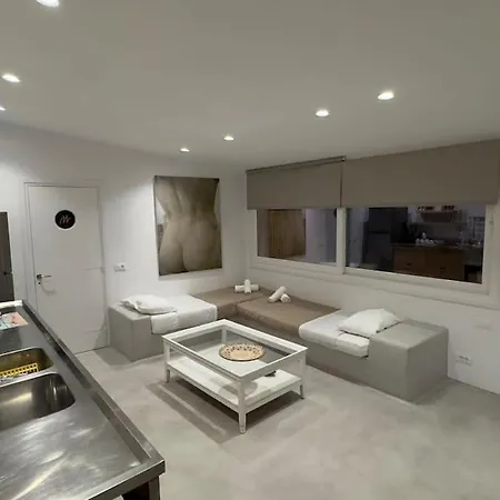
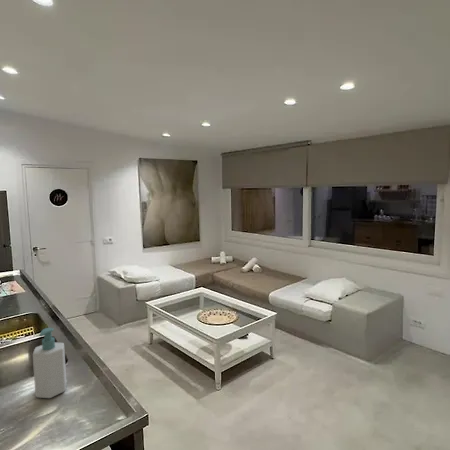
+ soap bottle [32,327,67,399]
